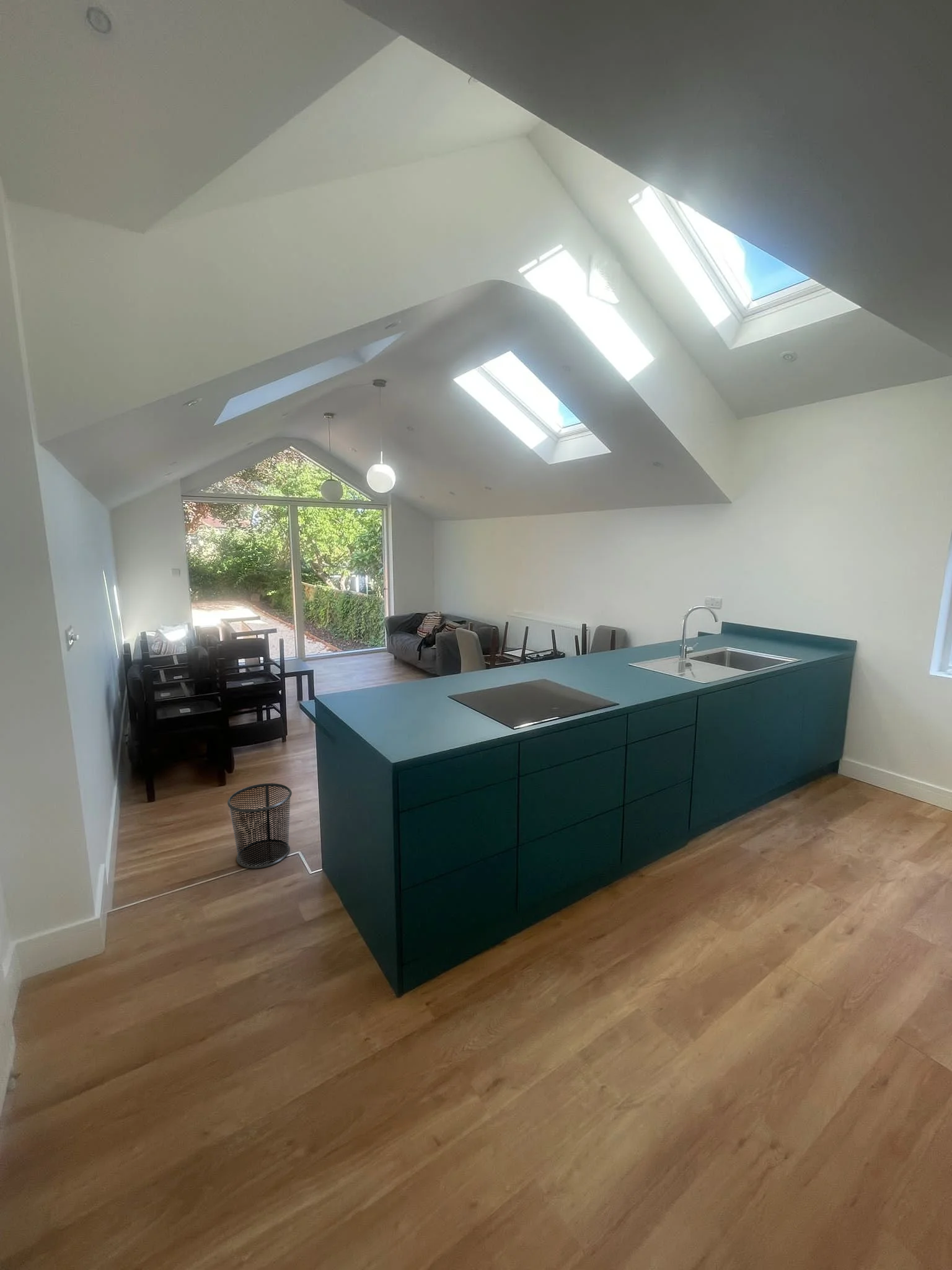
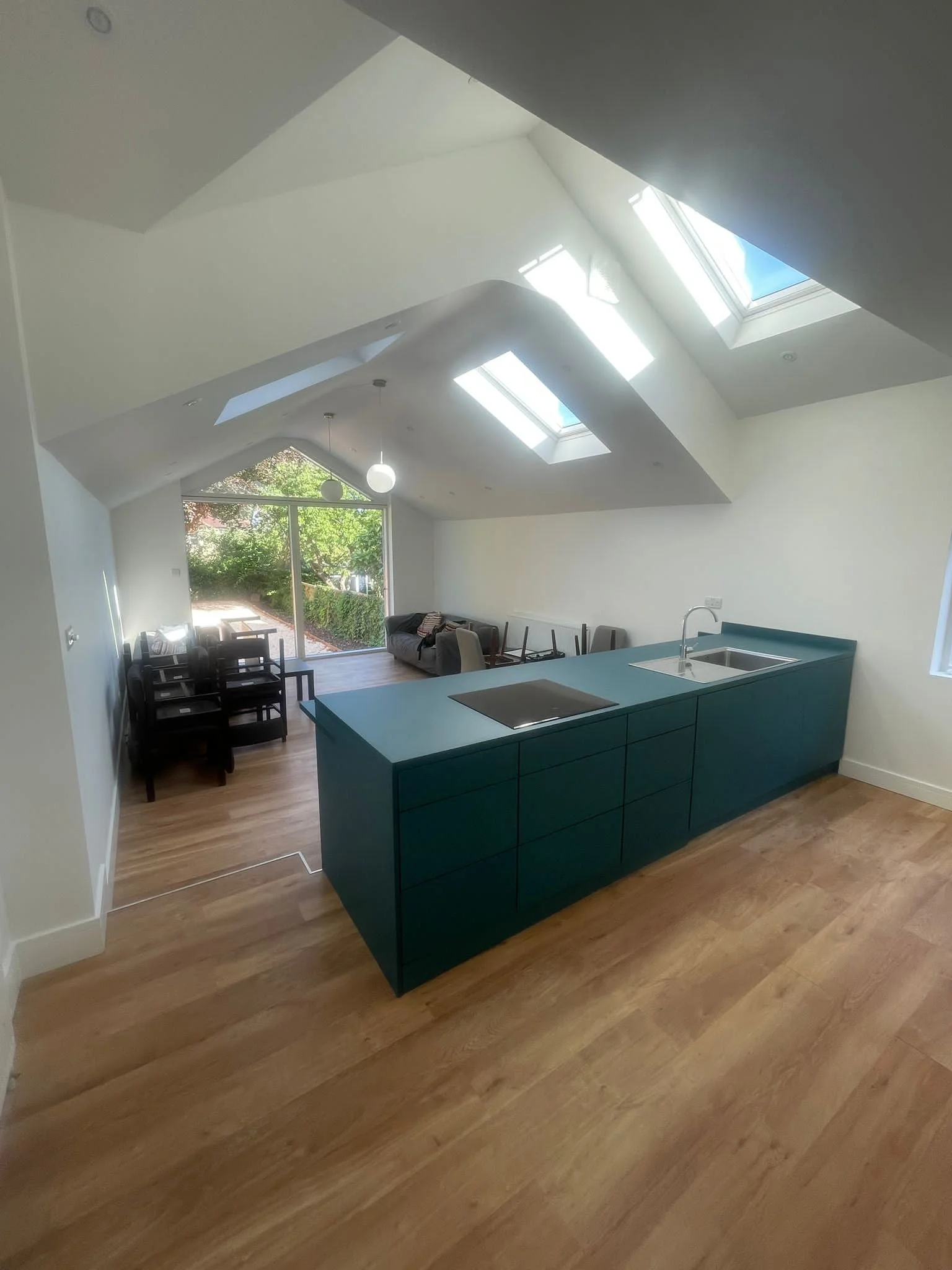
- waste bin [227,783,293,869]
